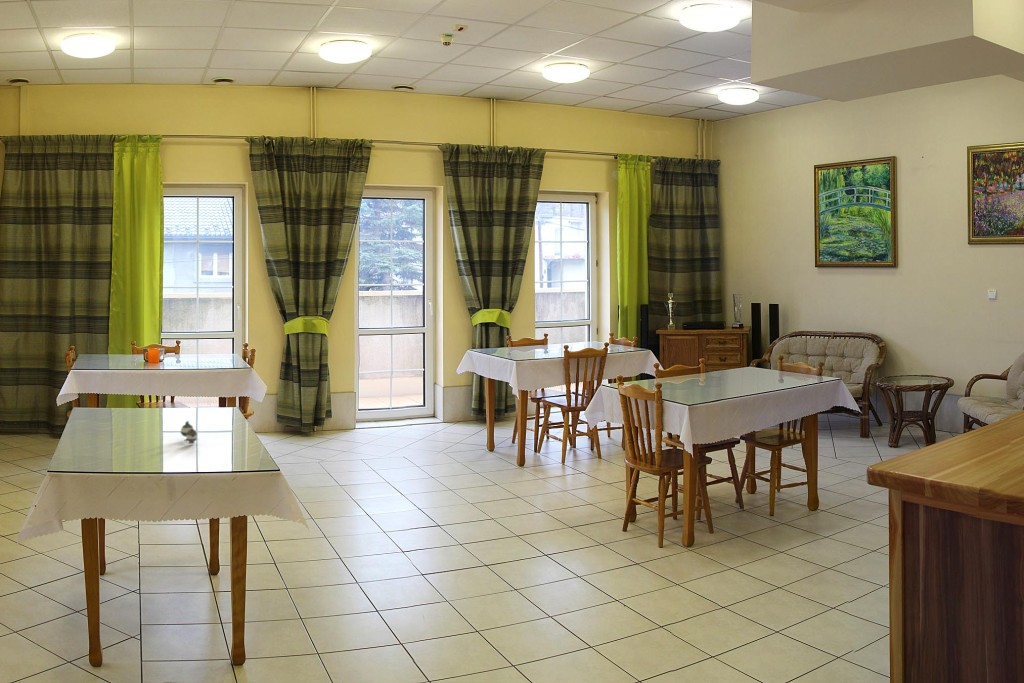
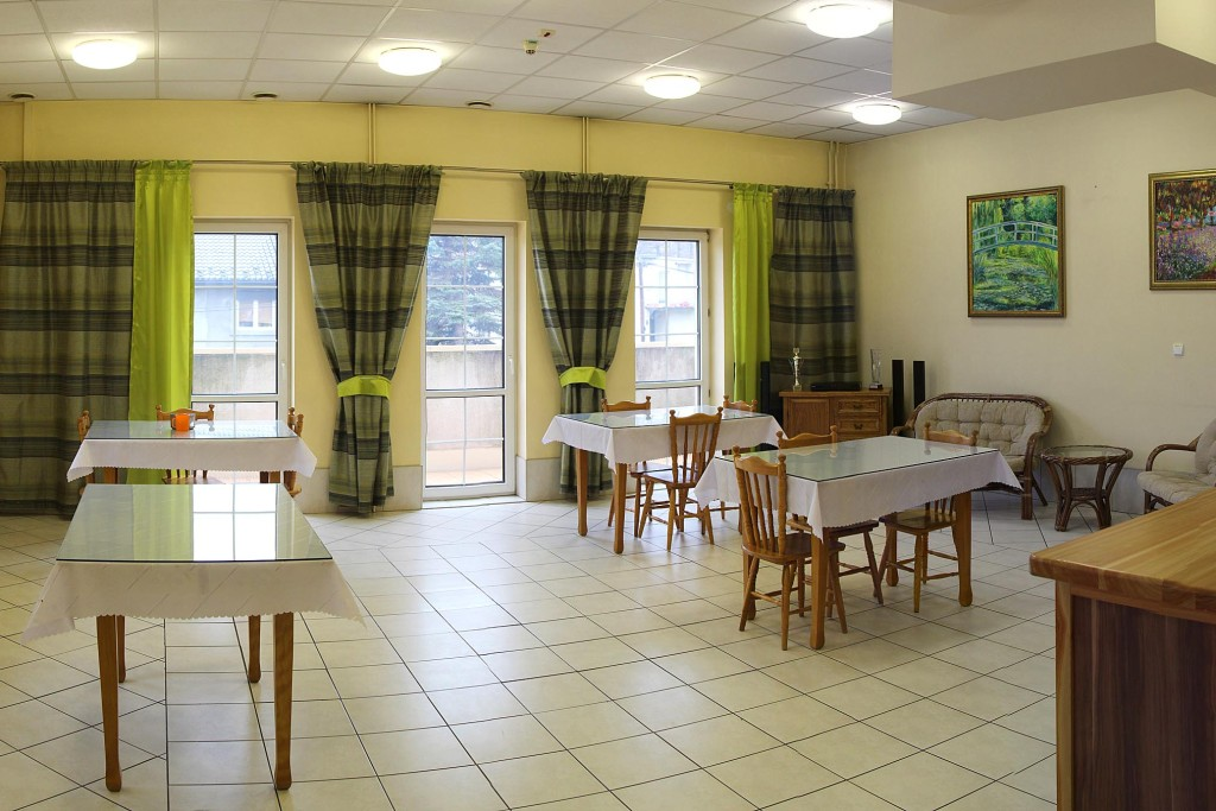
- teapot [180,420,198,445]
